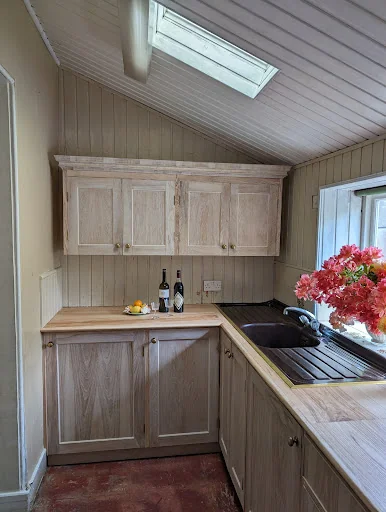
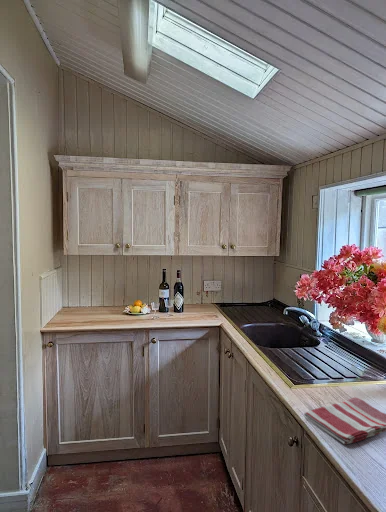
+ dish towel [303,396,386,445]
